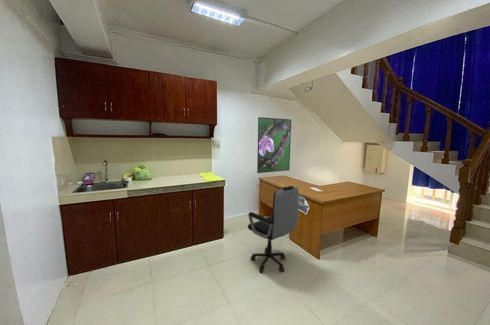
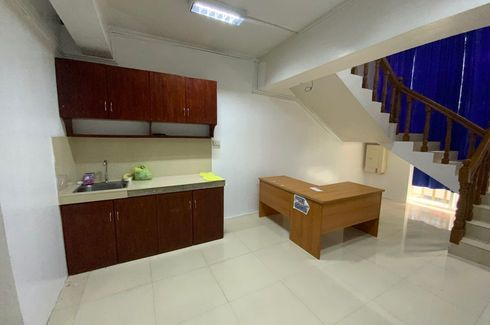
- office chair [247,185,300,274]
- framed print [256,116,292,174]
